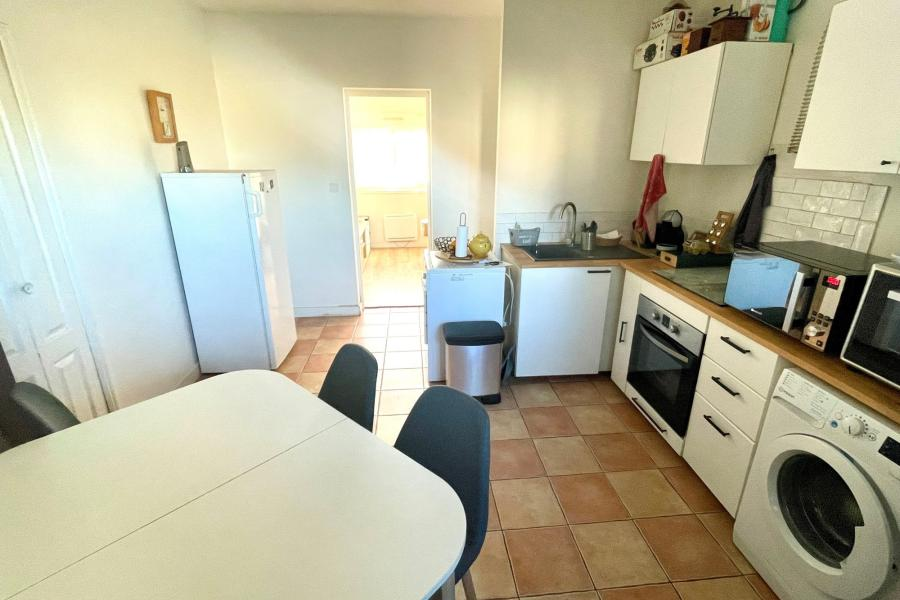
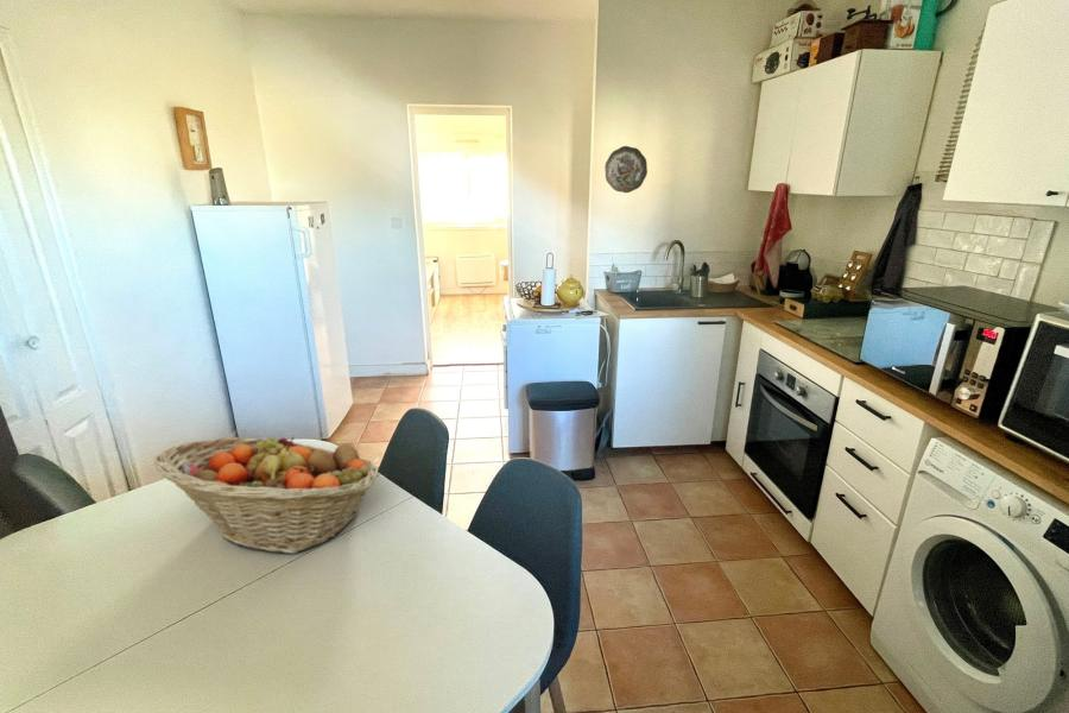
+ fruit basket [153,435,380,555]
+ decorative plate [603,145,649,194]
